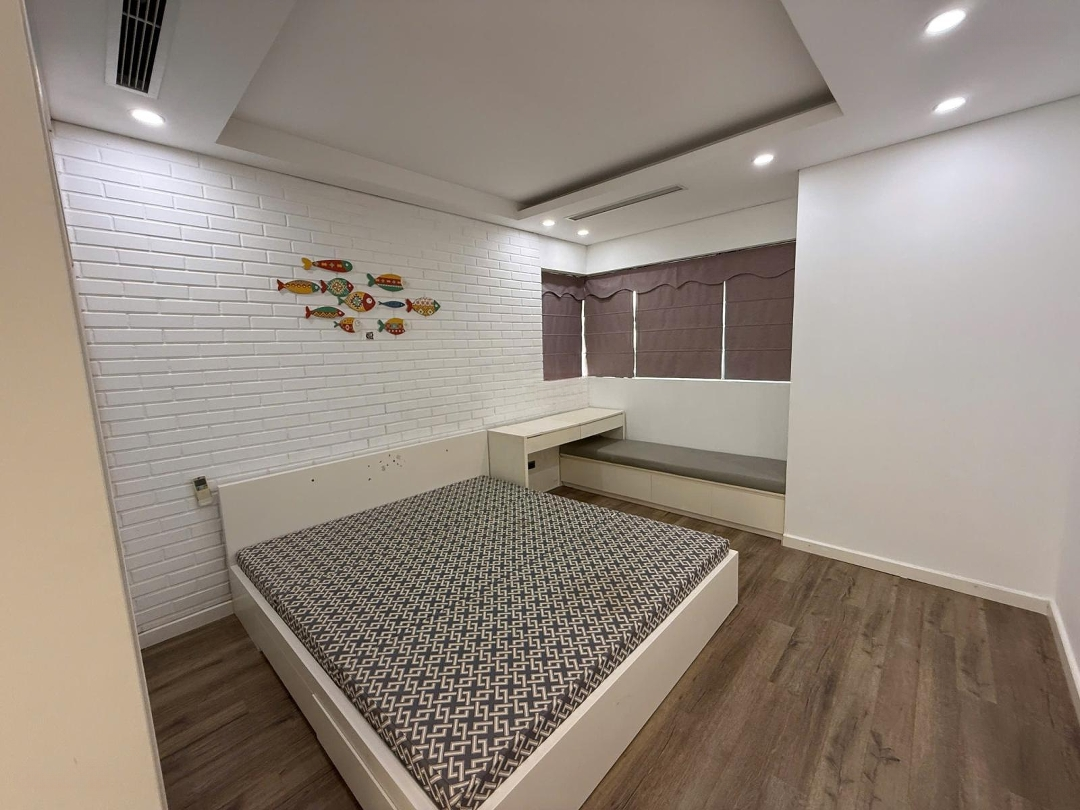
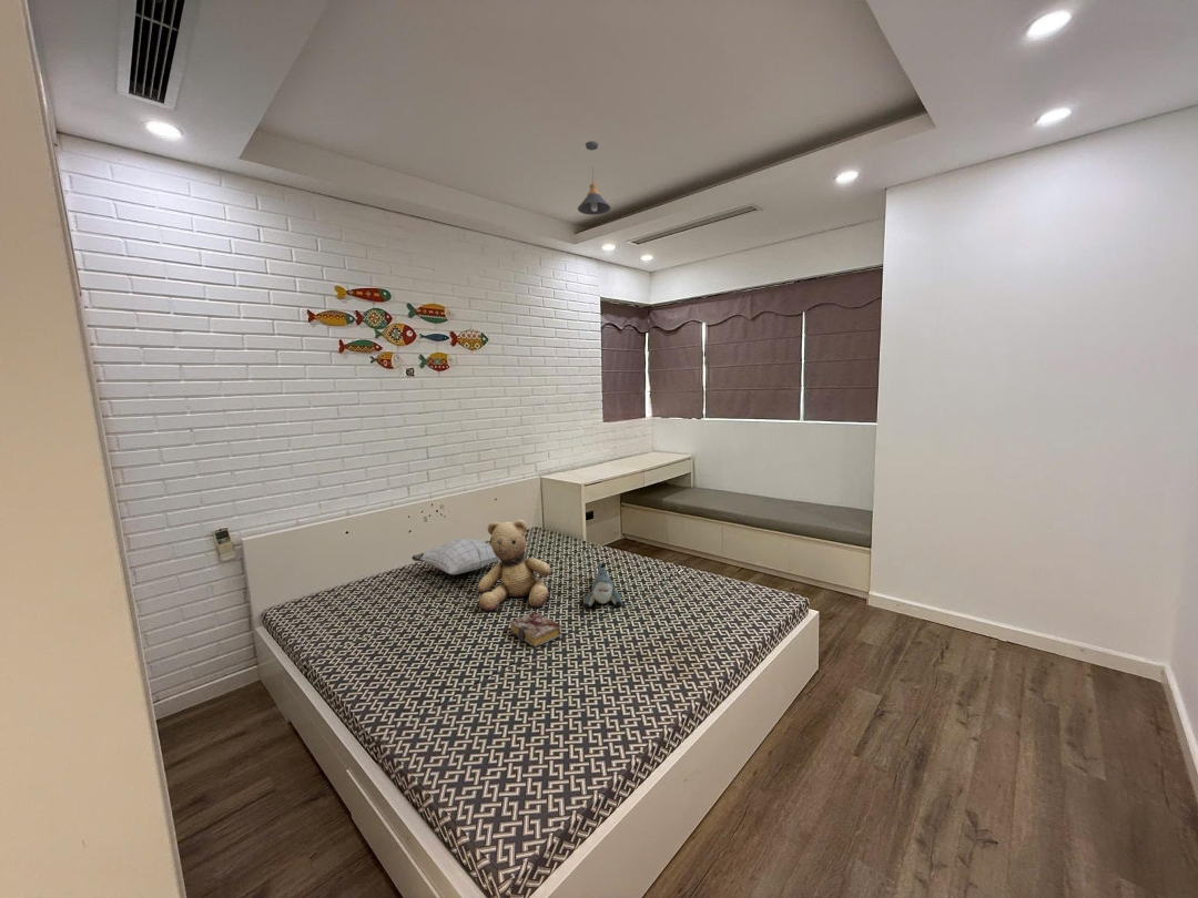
+ shark plush [582,561,623,610]
+ teddy bear [477,518,552,613]
+ pendant light [577,140,612,216]
+ pillow [410,538,500,575]
+ book [508,611,562,649]
